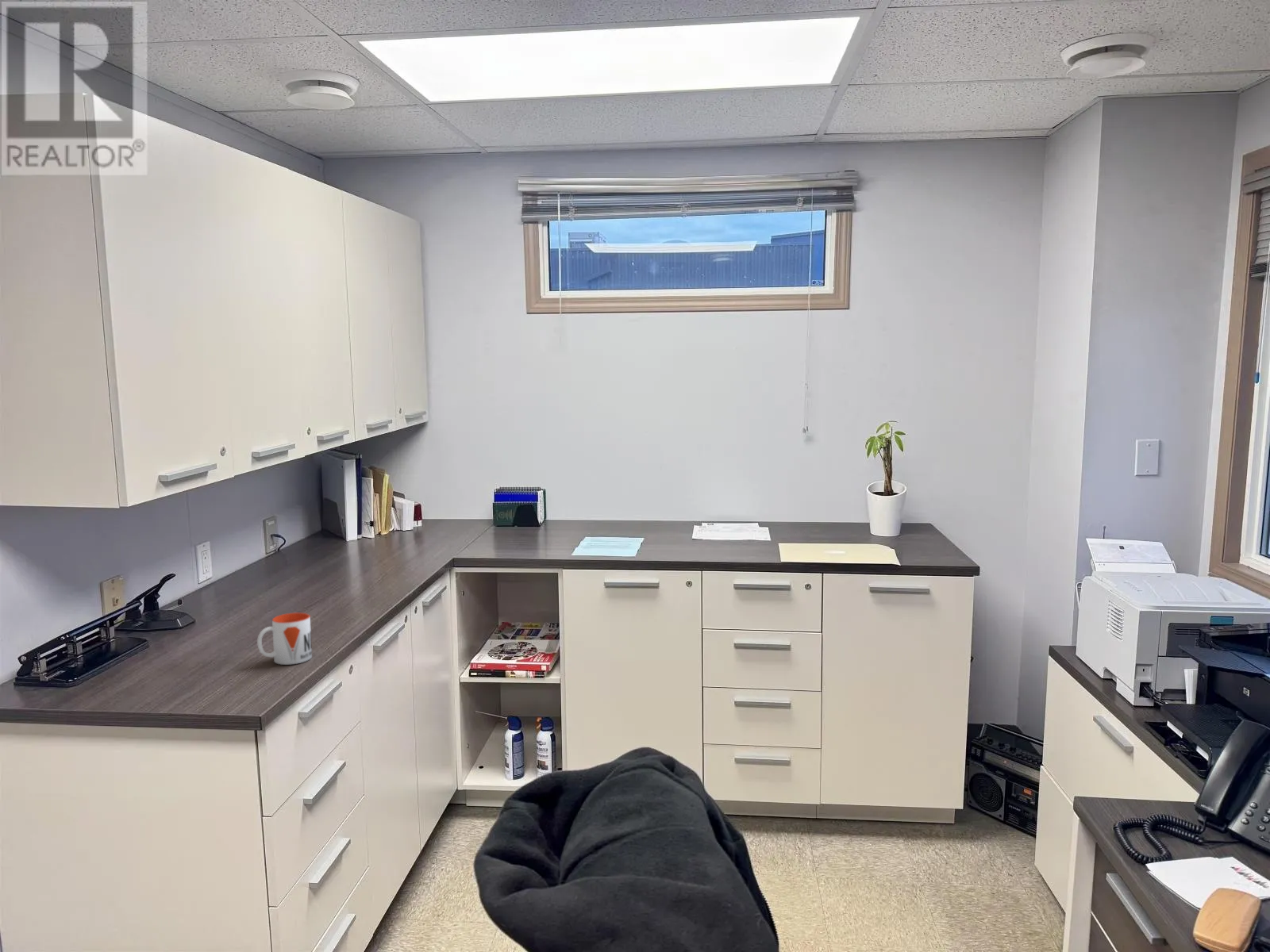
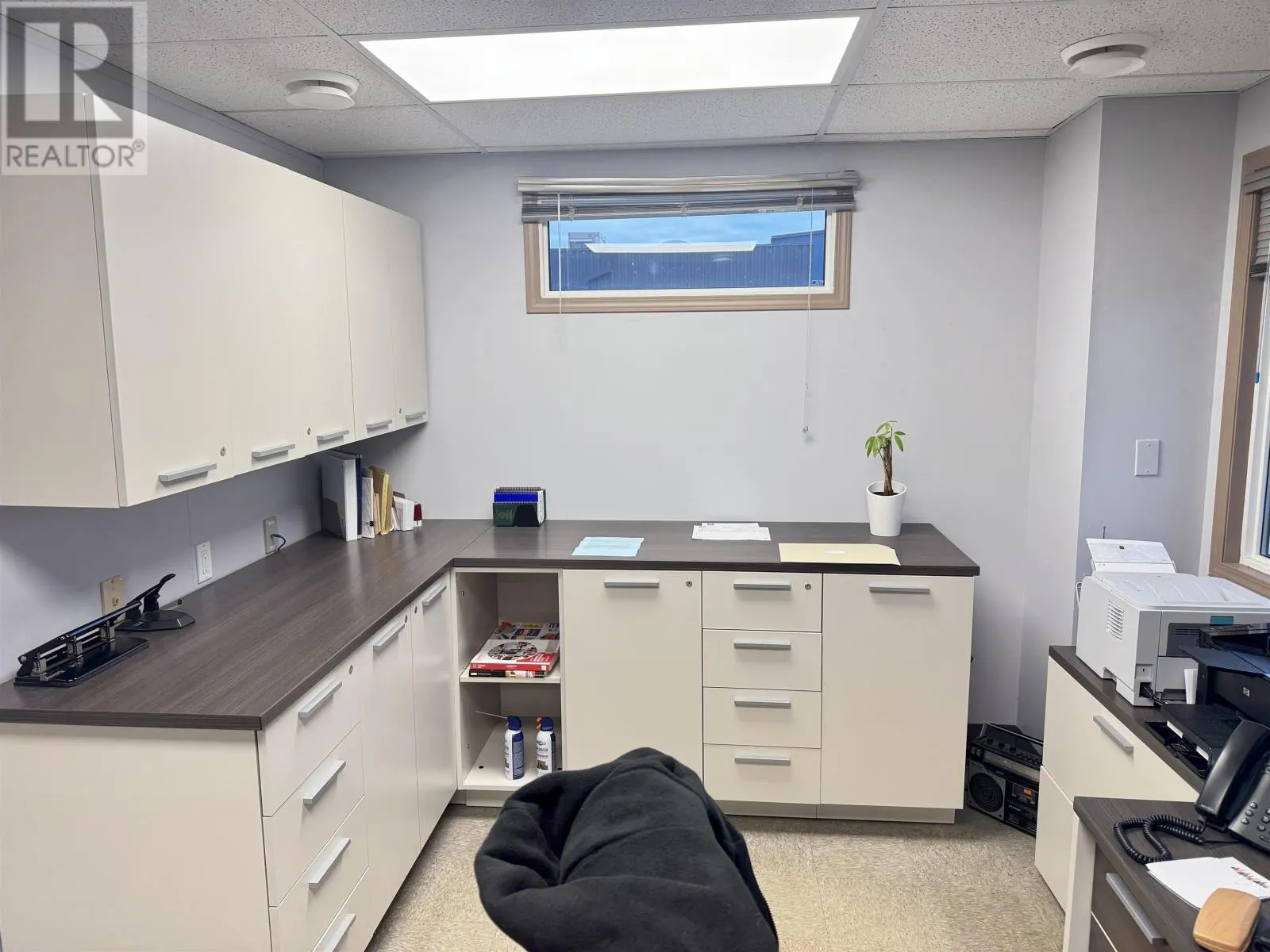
- mug [256,612,313,666]
